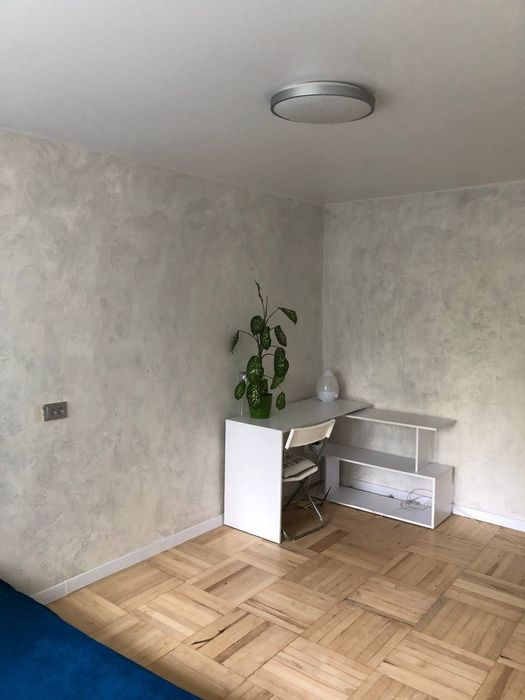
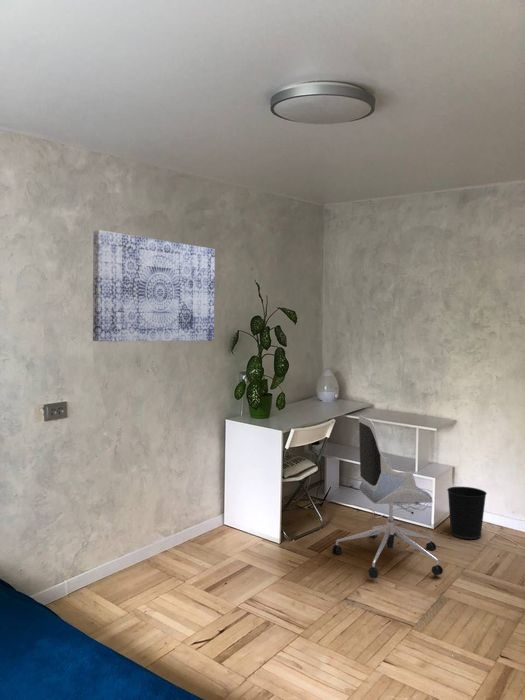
+ wastebasket [446,486,488,540]
+ office chair [331,414,444,580]
+ wall art [92,229,216,342]
